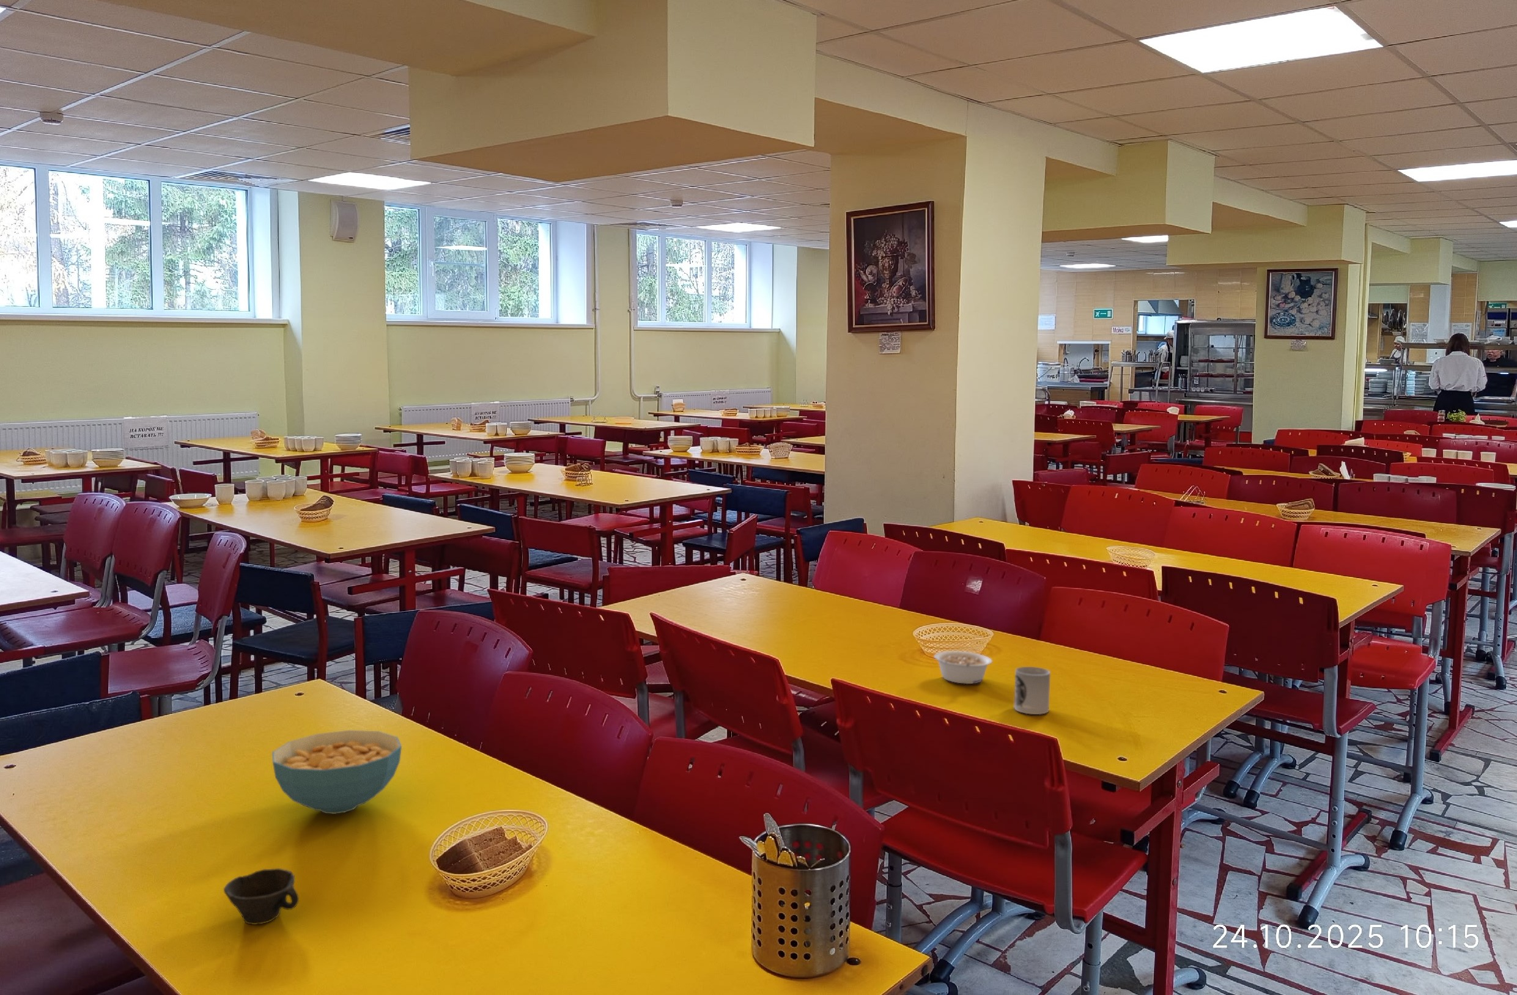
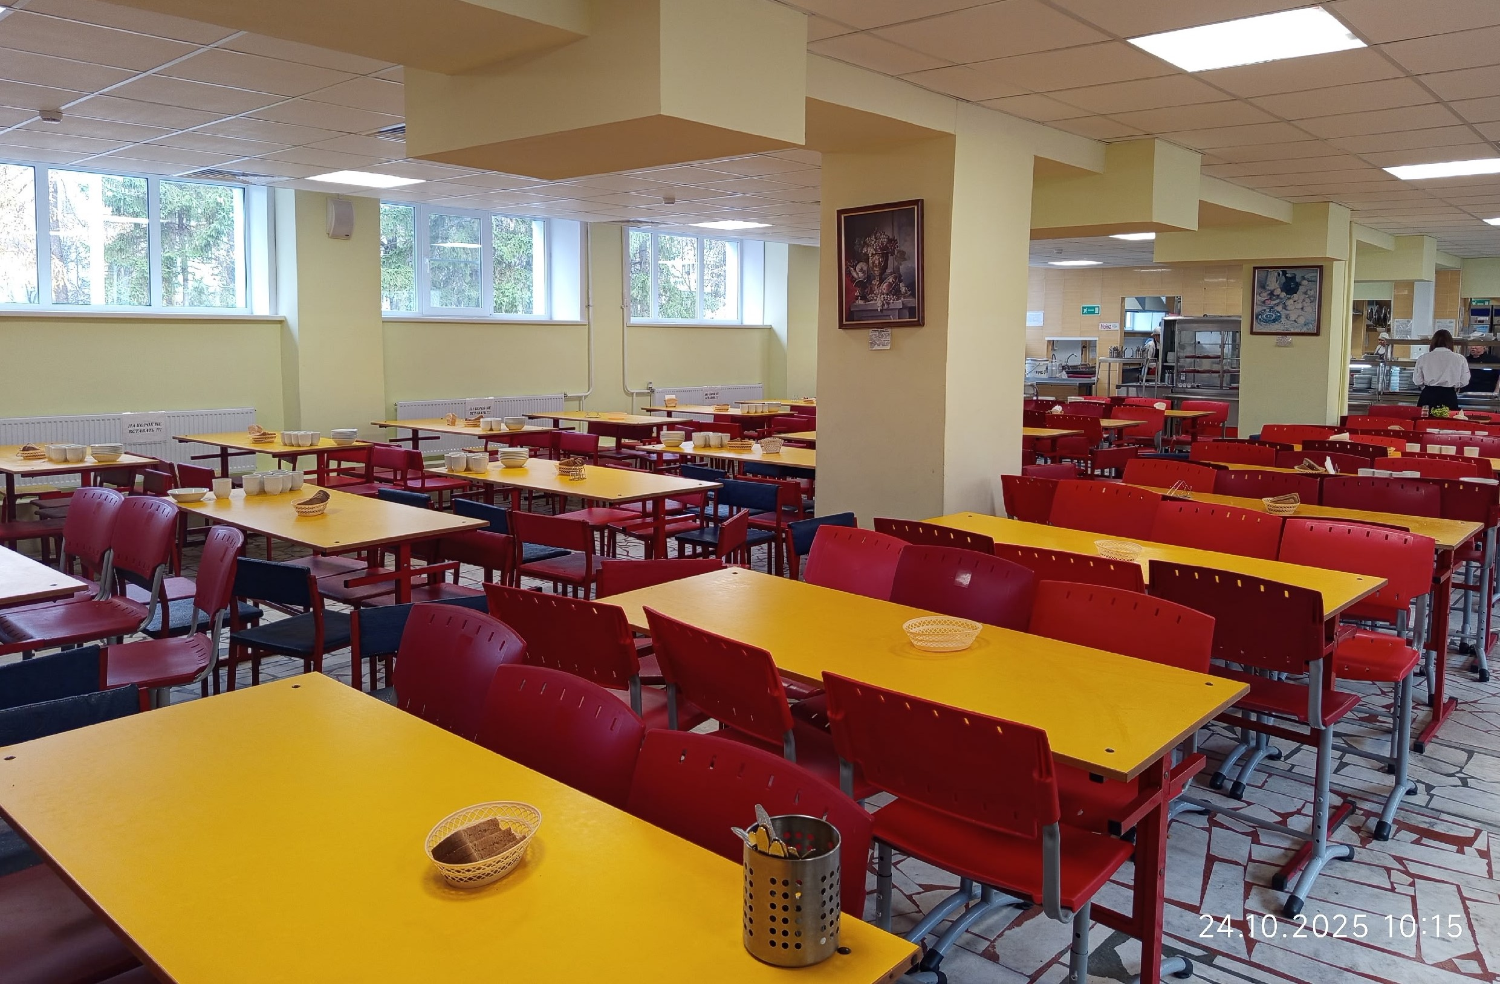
- cup [223,868,300,925]
- cereal bowl [271,730,402,815]
- cup [1014,666,1051,715]
- legume [934,651,993,684]
